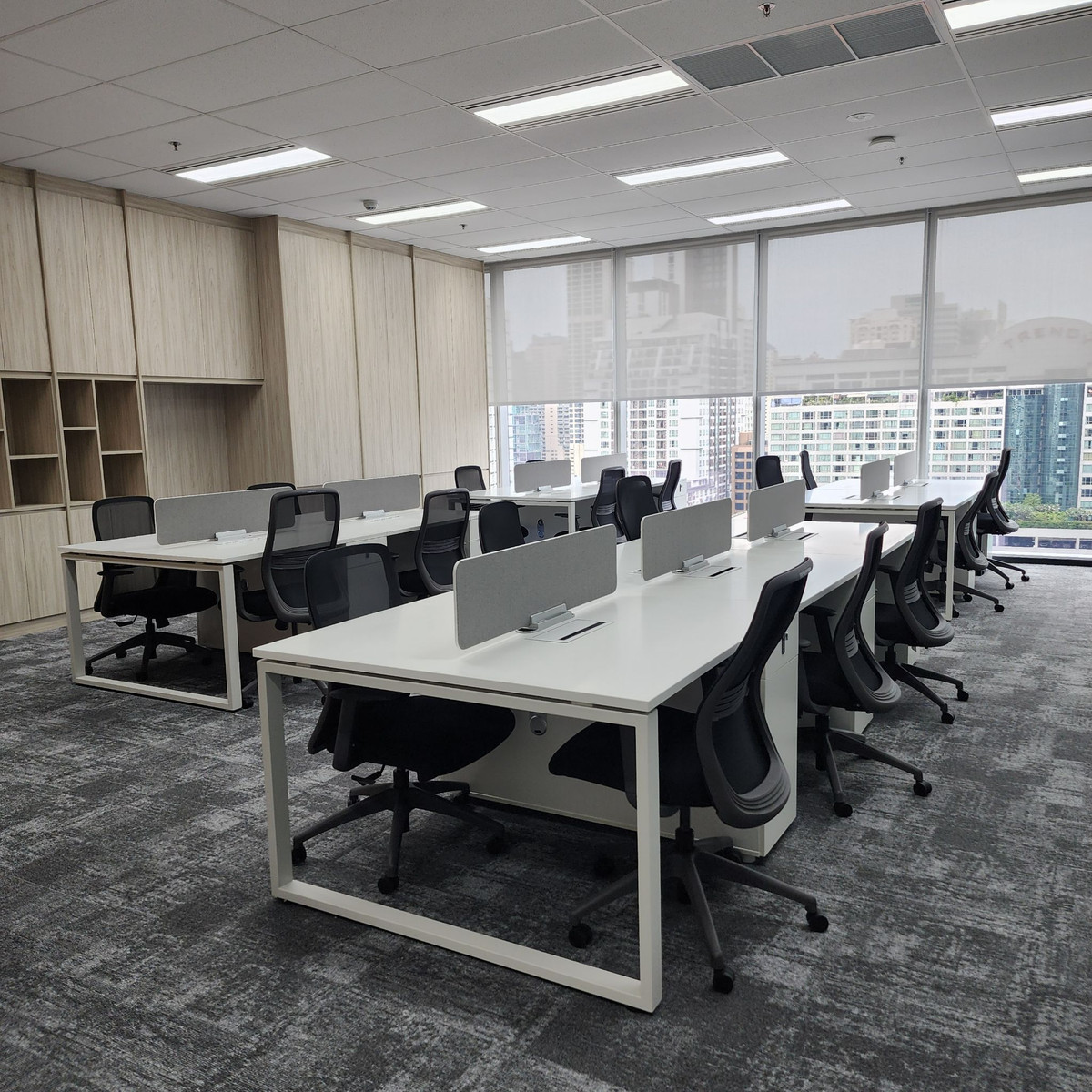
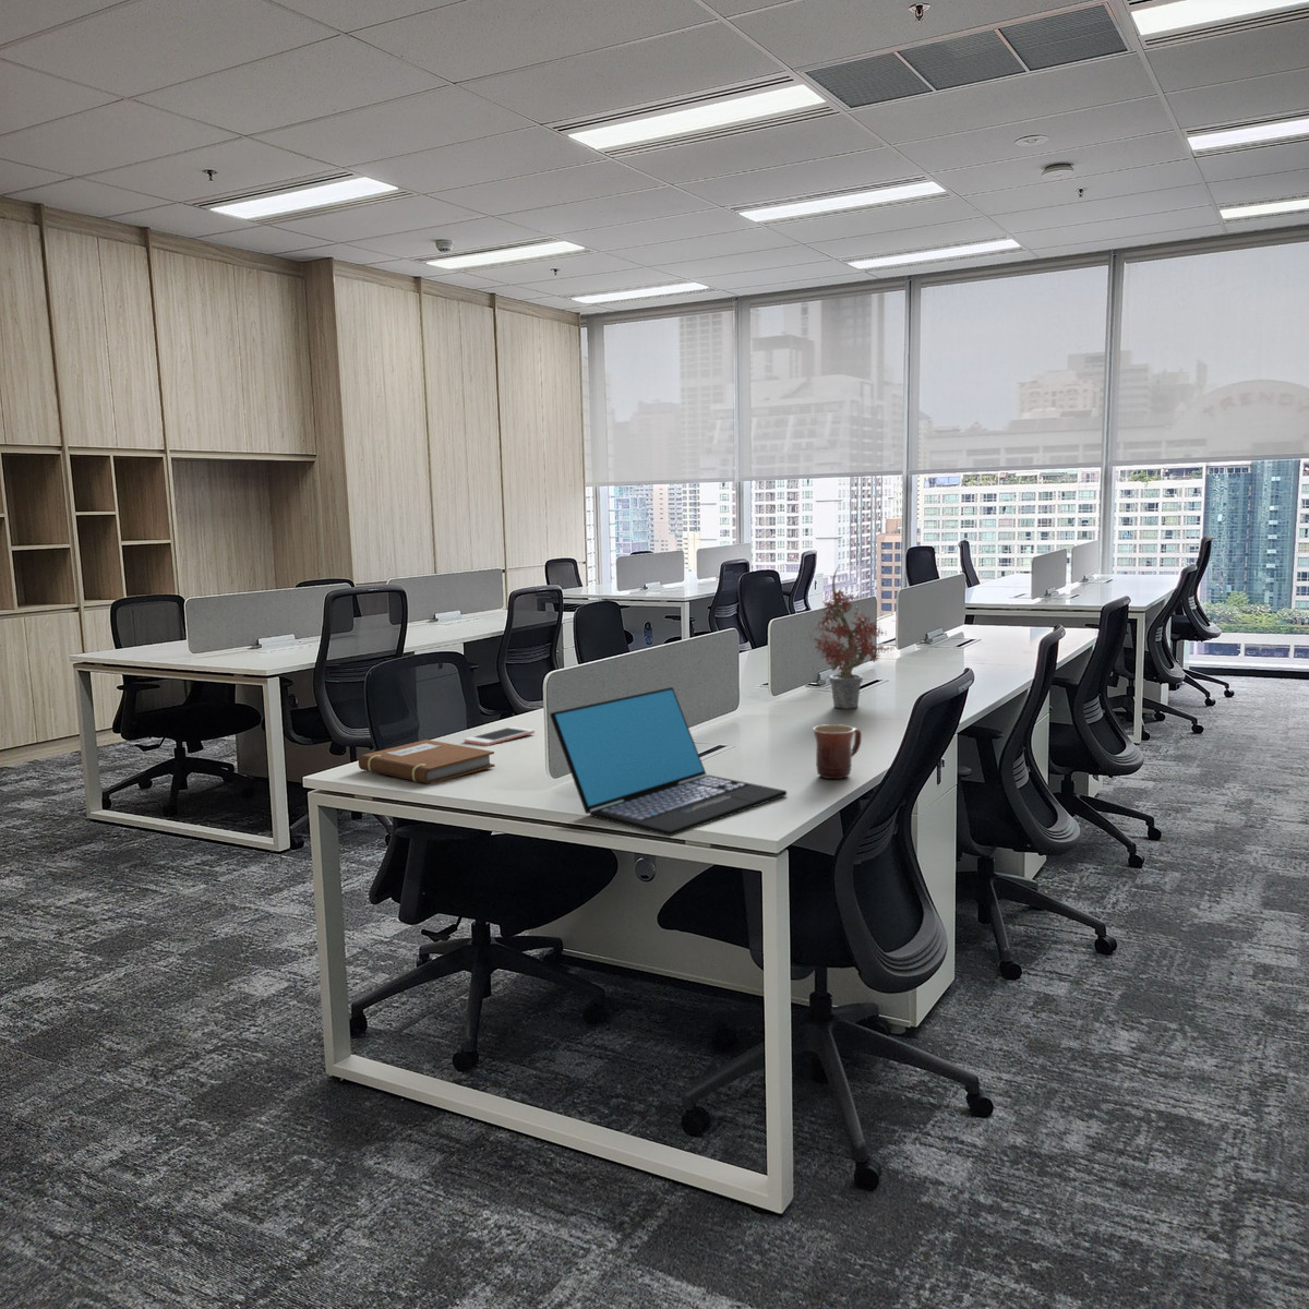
+ laptop [549,686,788,837]
+ potted plant [807,566,897,710]
+ mug [812,723,863,780]
+ cell phone [464,725,536,747]
+ notebook [357,738,496,785]
